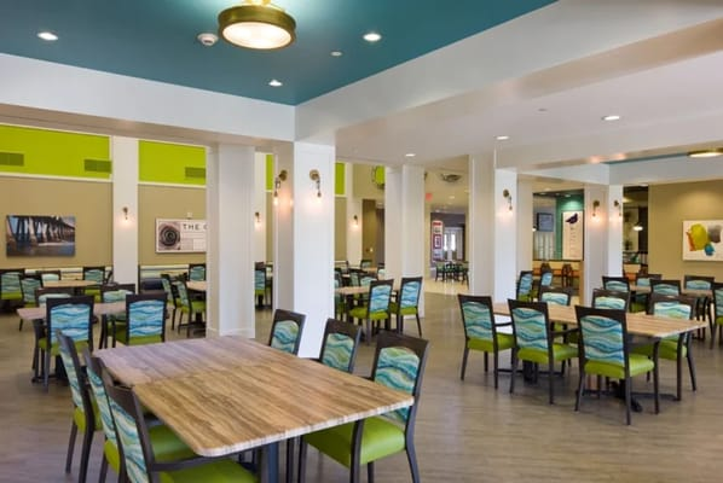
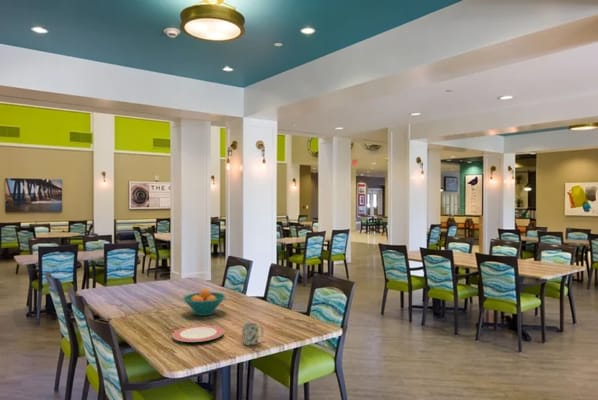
+ fruit bowl [182,288,227,317]
+ mug [242,322,265,346]
+ plate [171,324,225,343]
